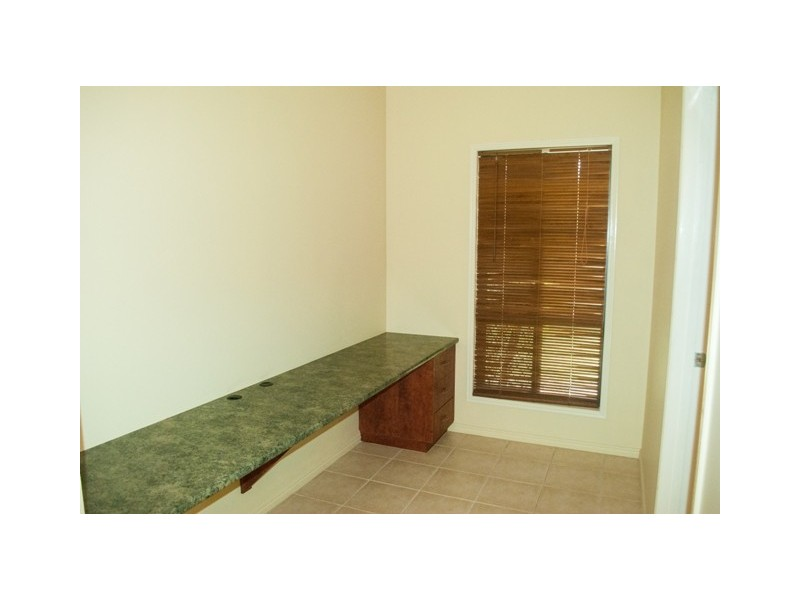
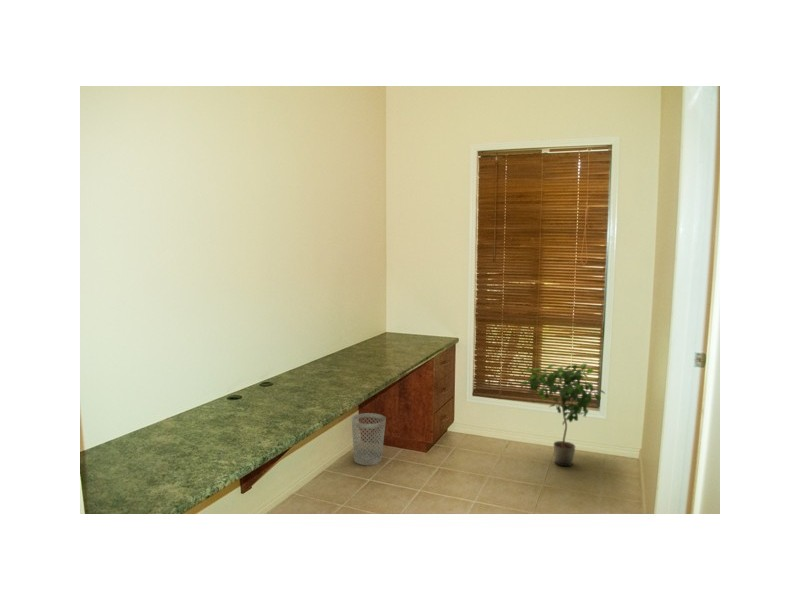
+ potted plant [520,363,606,467]
+ wastebasket [351,412,387,466]
